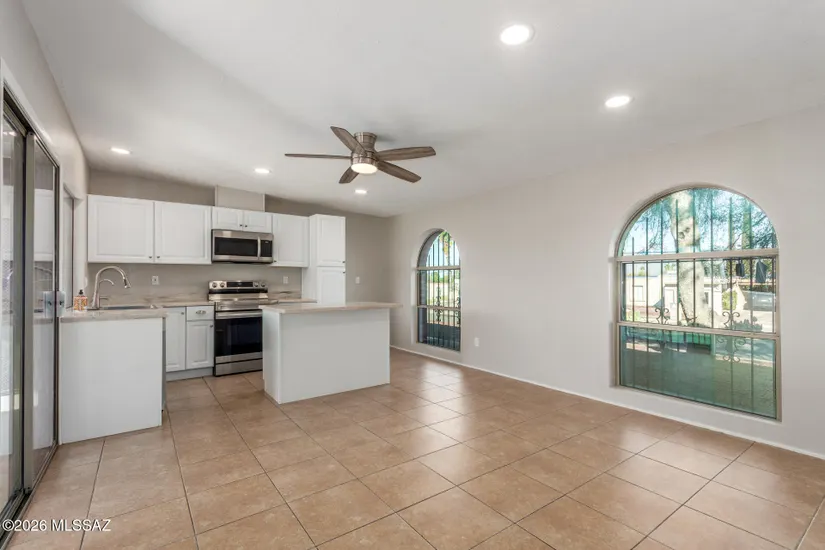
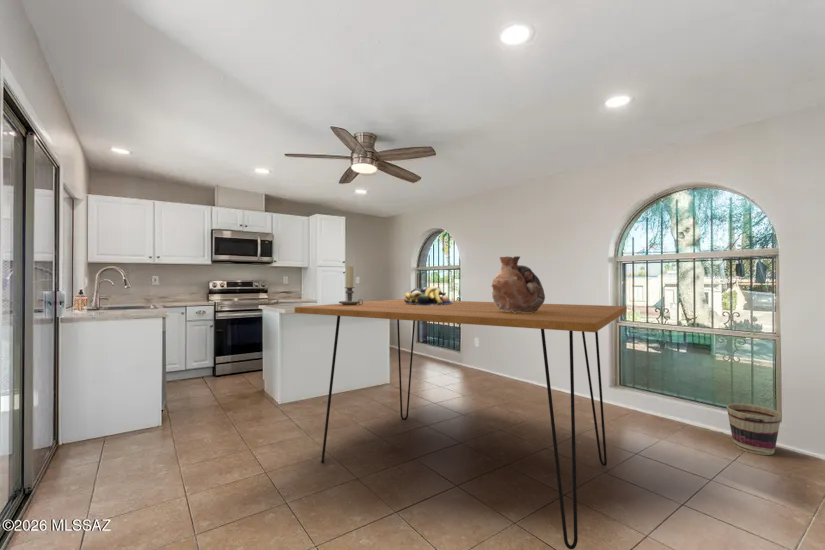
+ candle holder [338,265,364,305]
+ basket [726,402,782,456]
+ vase [490,255,546,313]
+ dining table [294,298,628,550]
+ fruit bowl [403,285,452,305]
